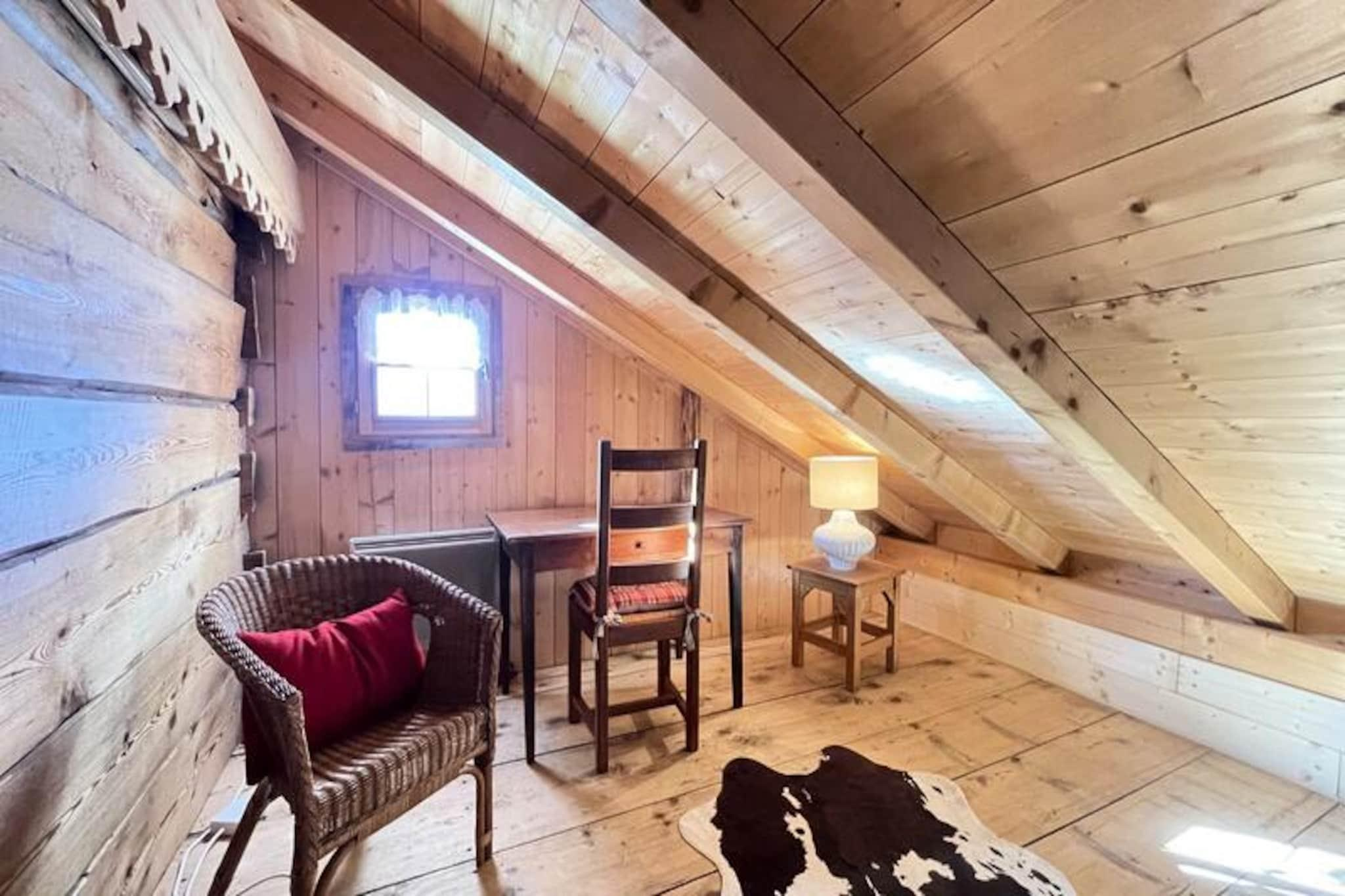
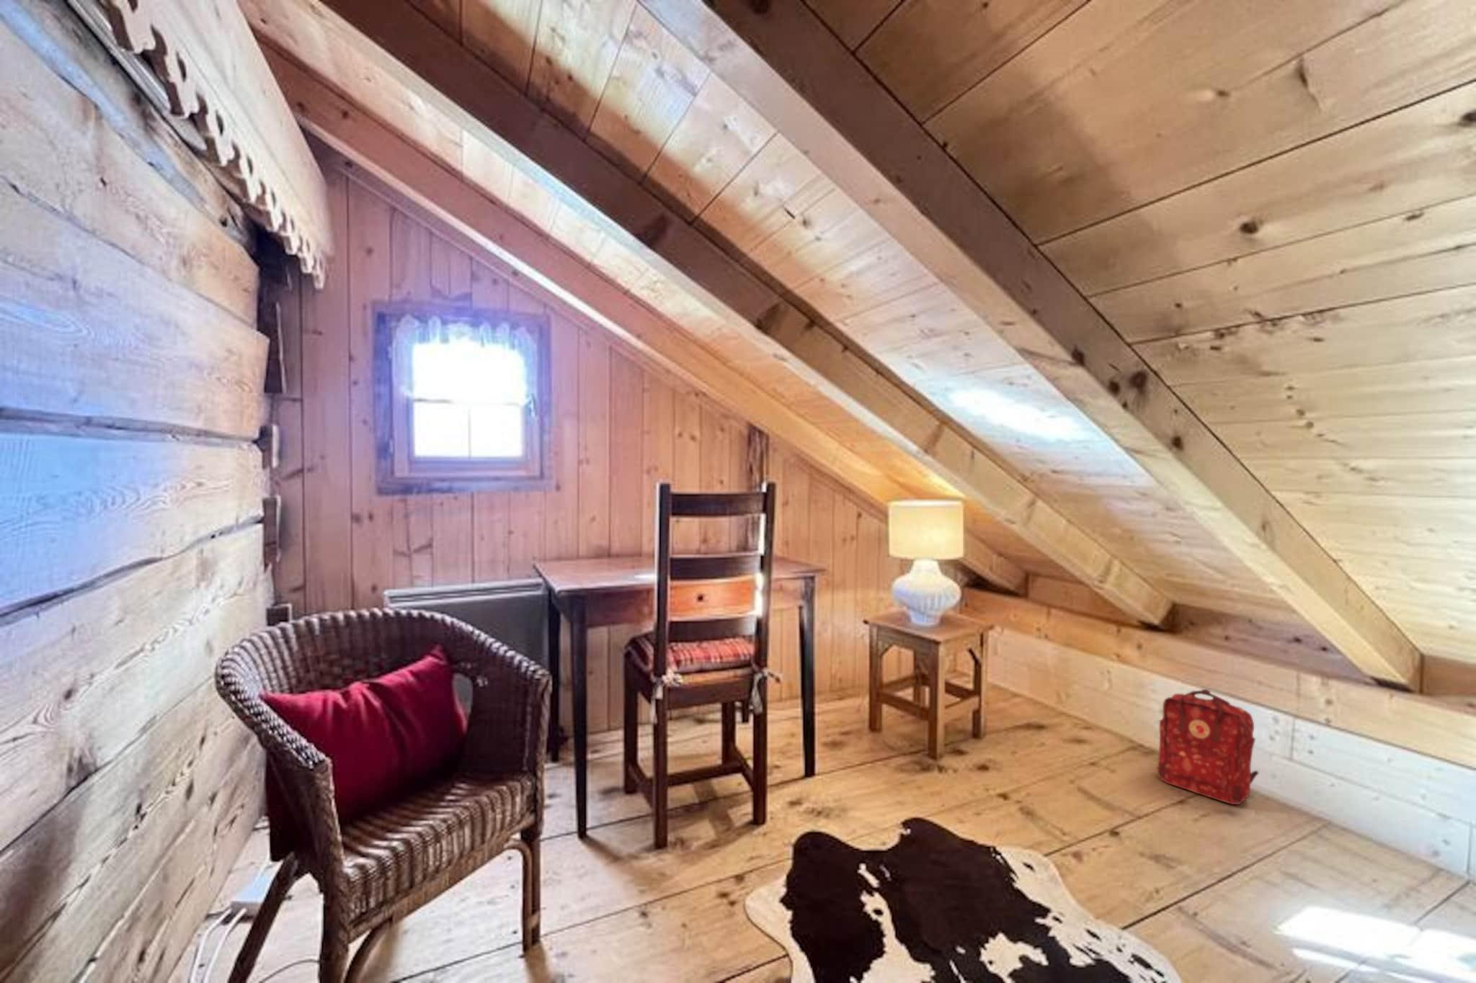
+ backpack [1157,689,1259,805]
